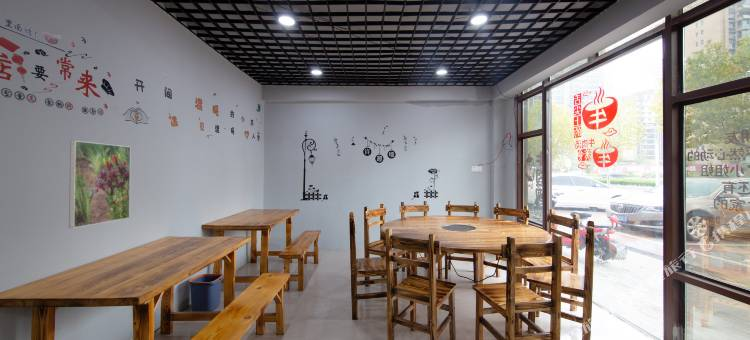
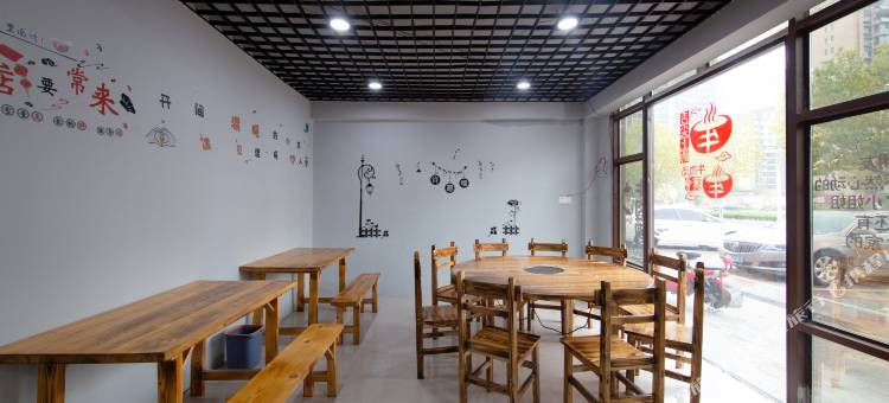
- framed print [68,140,132,229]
